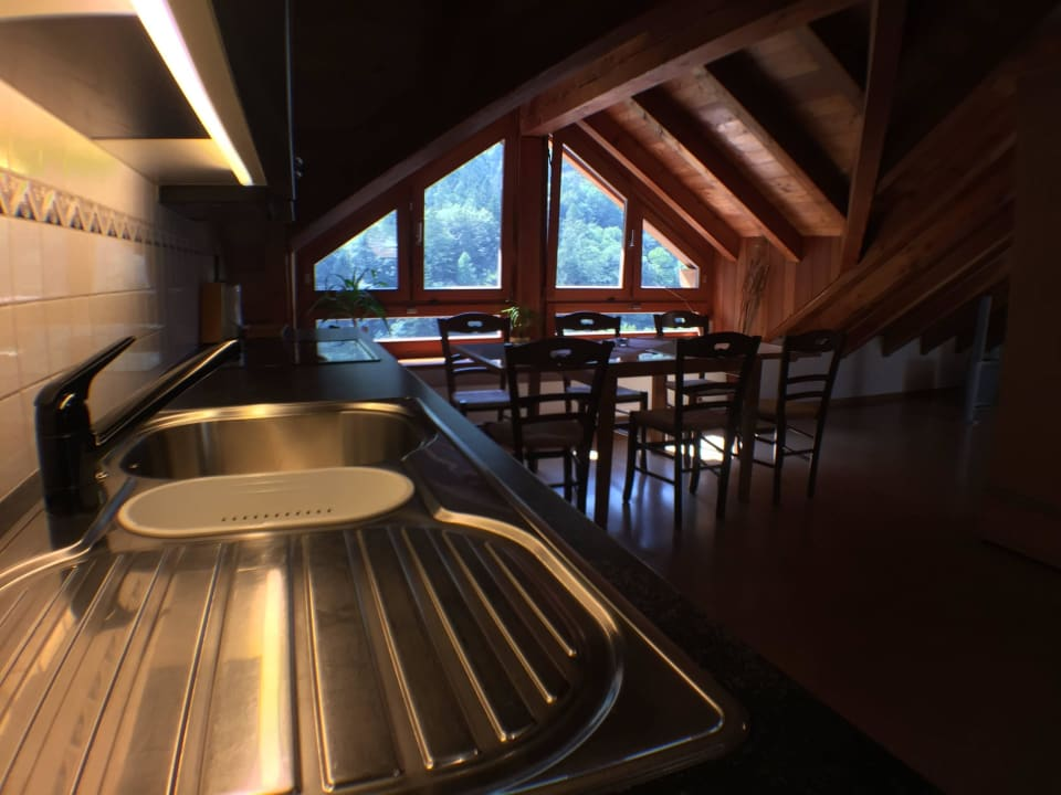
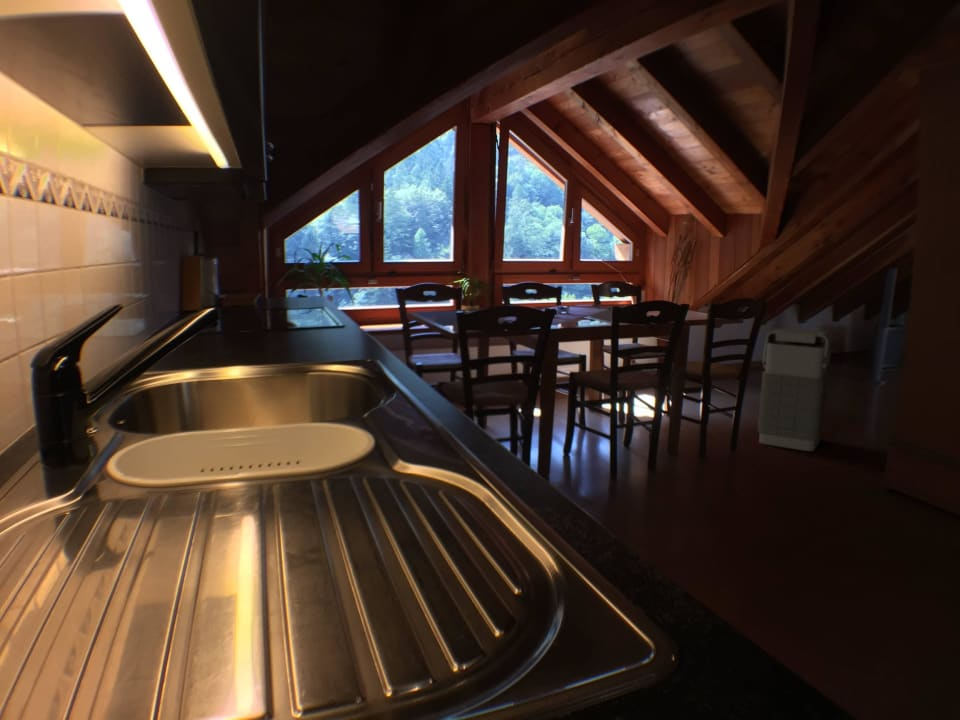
+ grenade [757,328,837,452]
